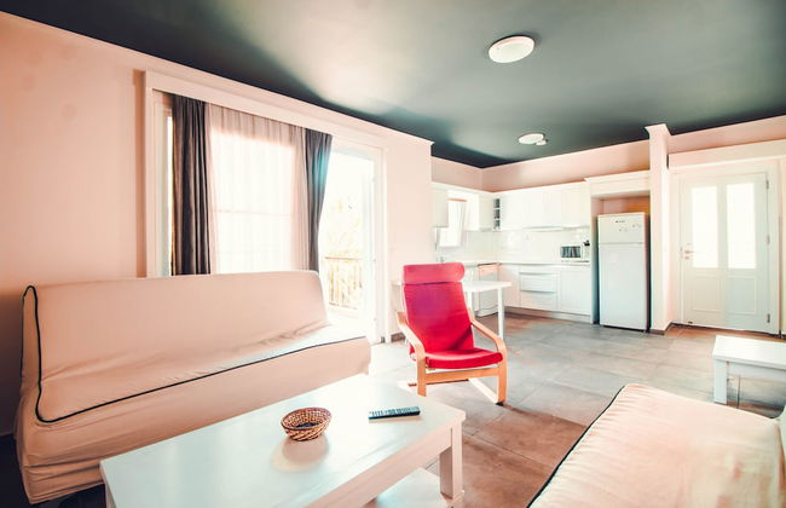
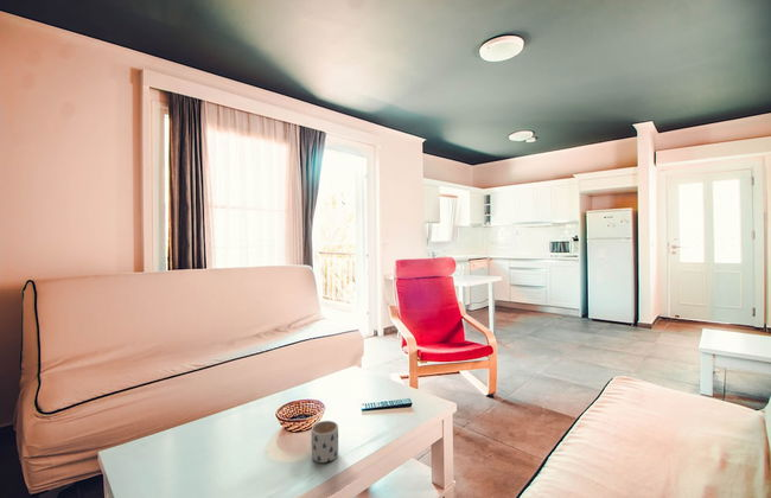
+ mug [310,420,339,464]
